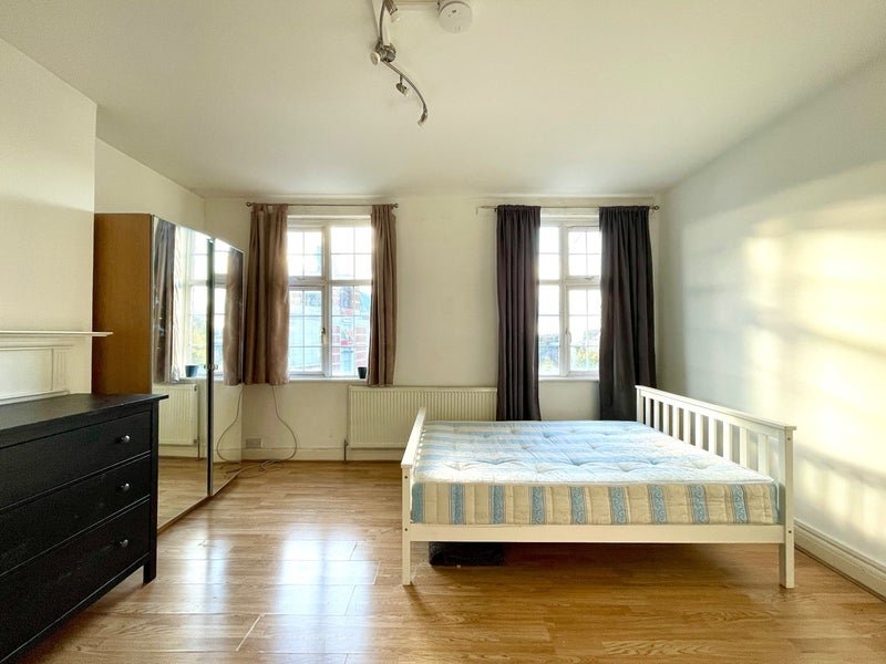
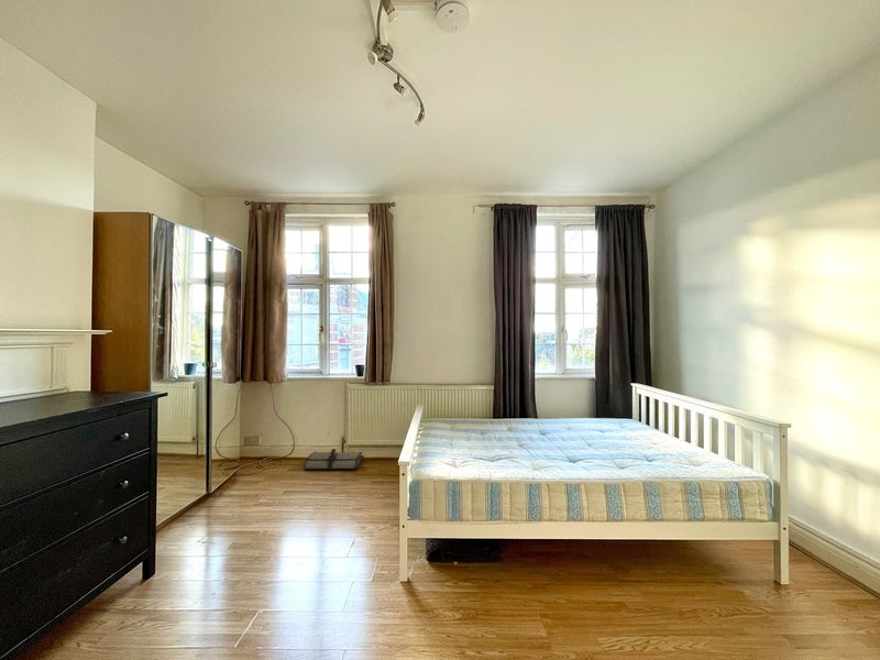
+ tool roll [302,448,365,471]
